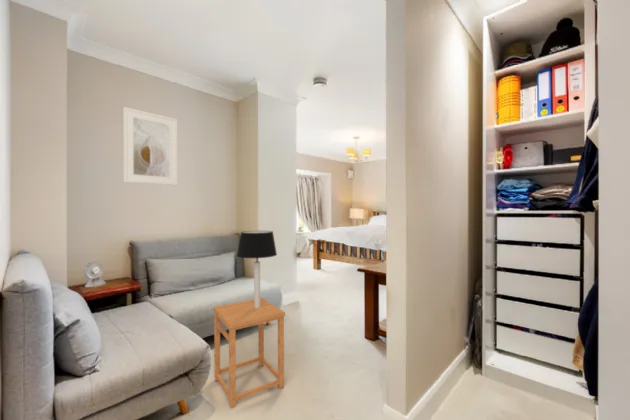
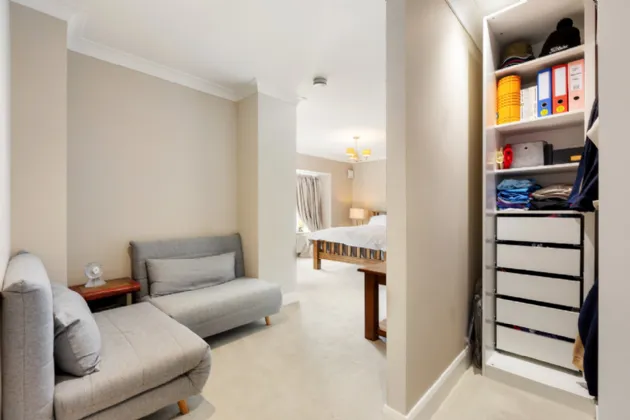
- table lamp [236,230,278,308]
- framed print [122,106,179,186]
- side table [212,297,286,409]
